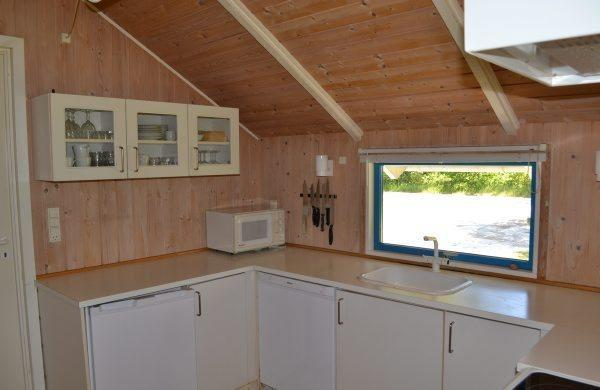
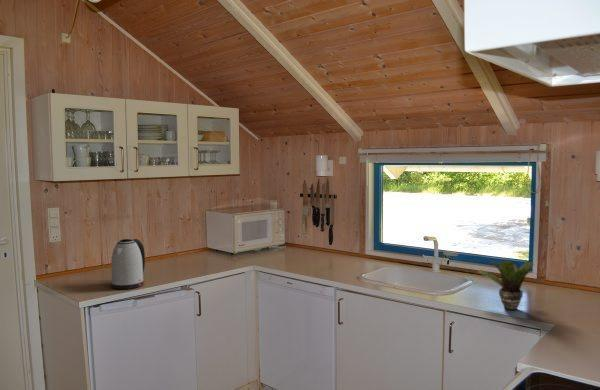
+ kettle [110,238,146,290]
+ potted plant [476,259,548,311]
